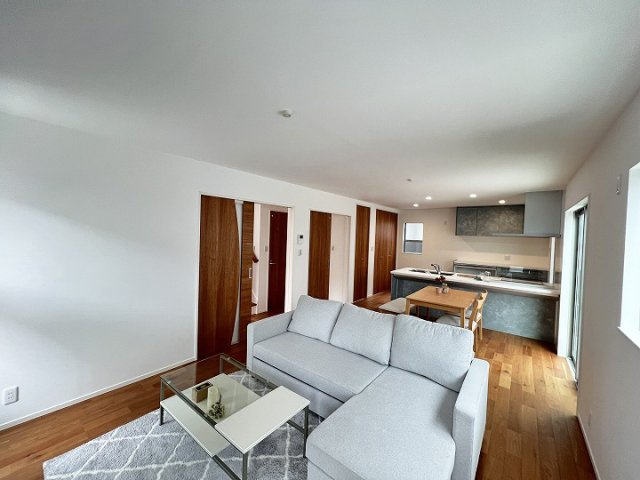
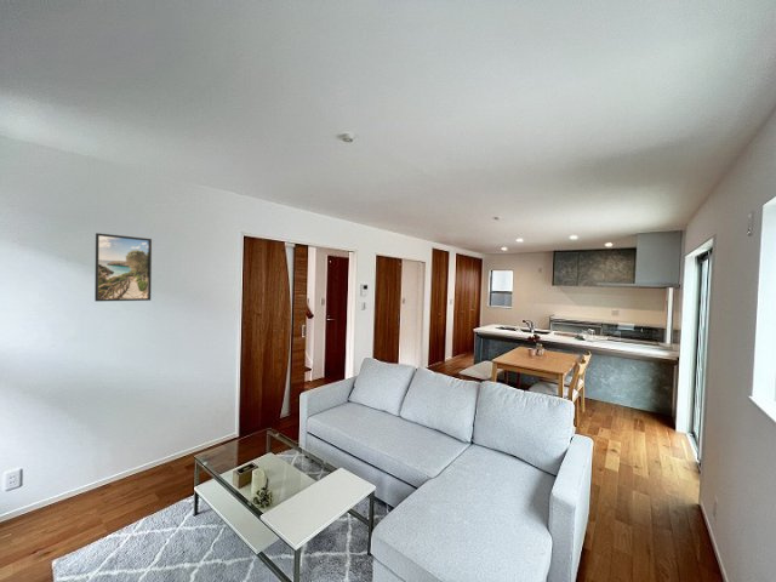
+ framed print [93,232,153,302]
